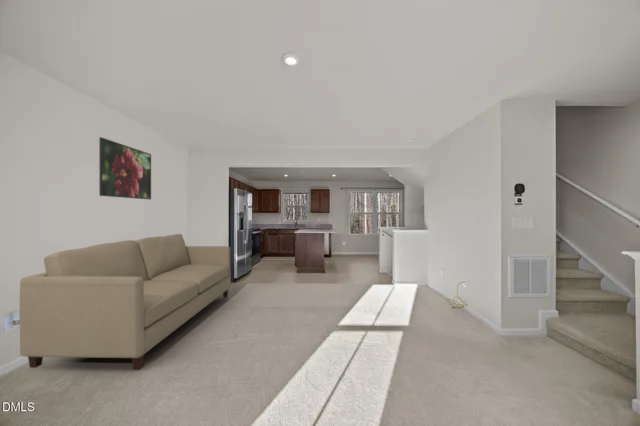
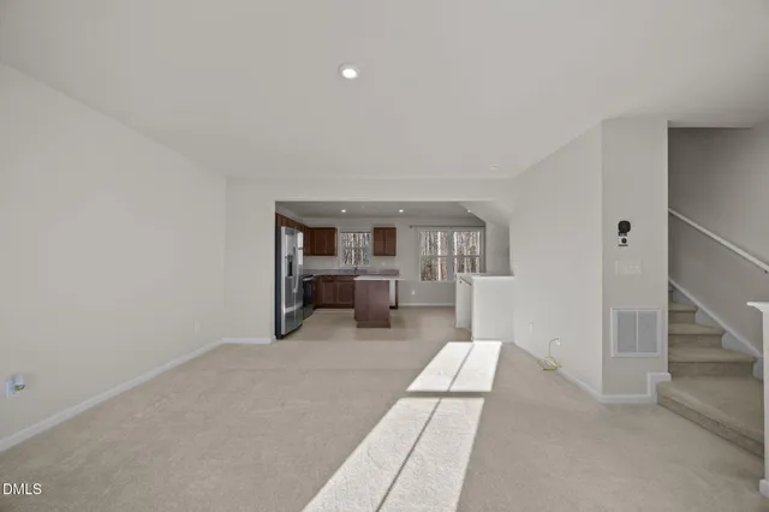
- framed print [98,136,152,201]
- sofa [19,233,232,371]
